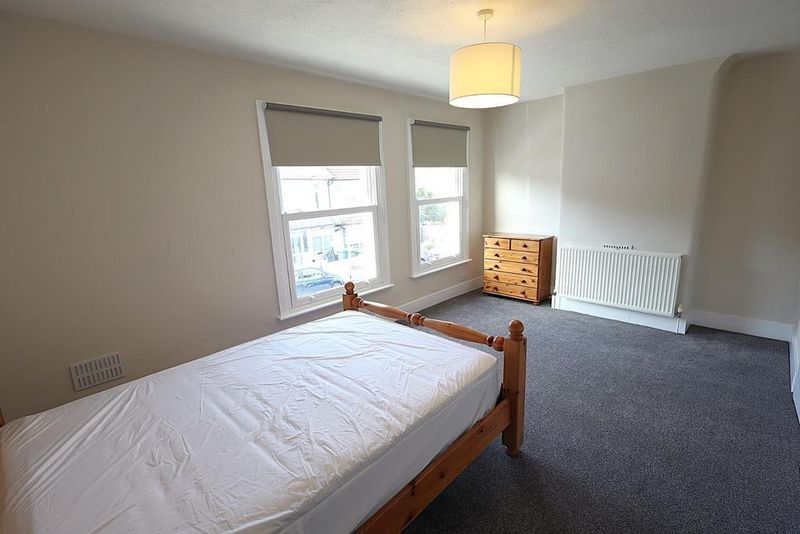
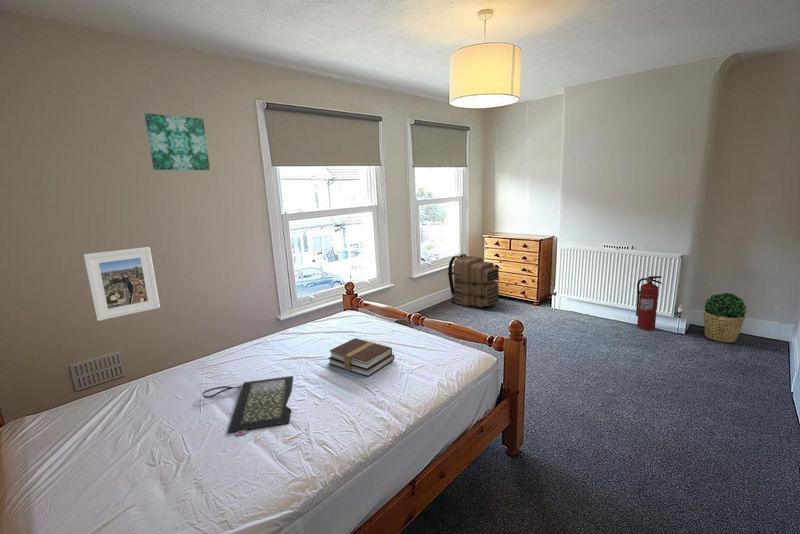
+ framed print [83,246,161,322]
+ clutch bag [201,375,294,436]
+ wall art [143,112,211,171]
+ potted plant [702,292,747,343]
+ backpack [447,253,500,308]
+ fire extinguisher [635,275,663,331]
+ book [327,337,395,377]
